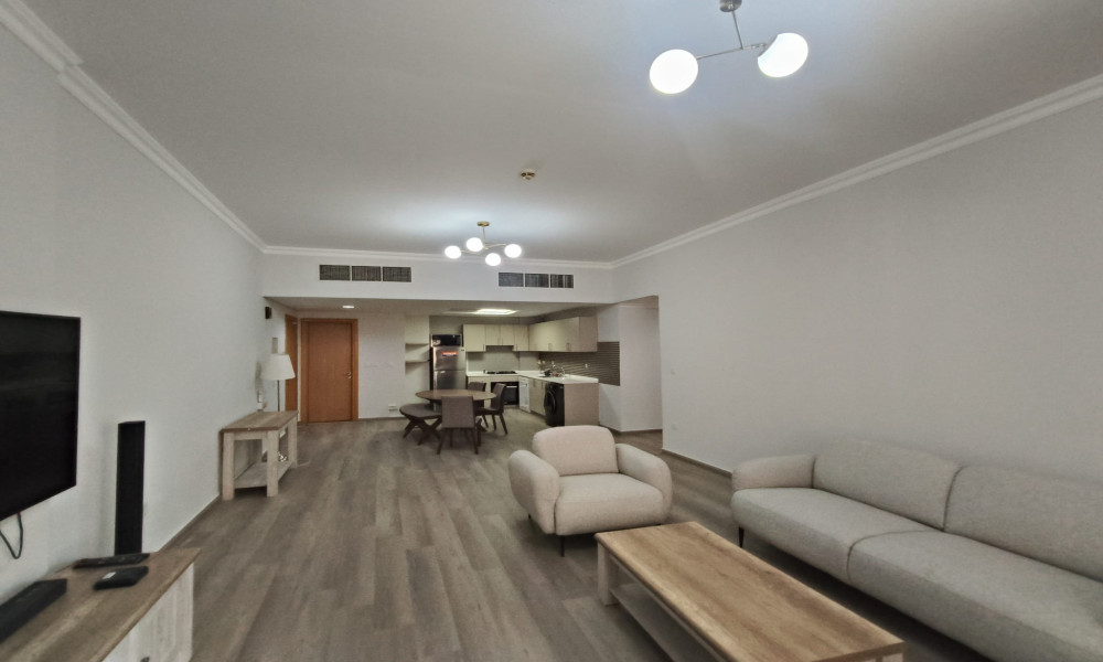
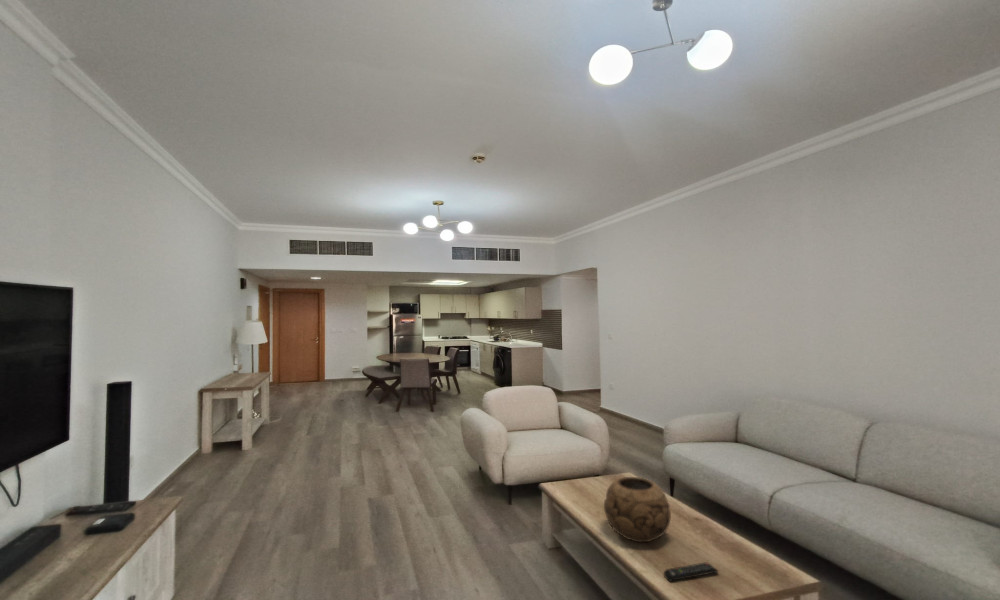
+ remote control [663,561,720,582]
+ decorative bowl [603,476,672,543]
